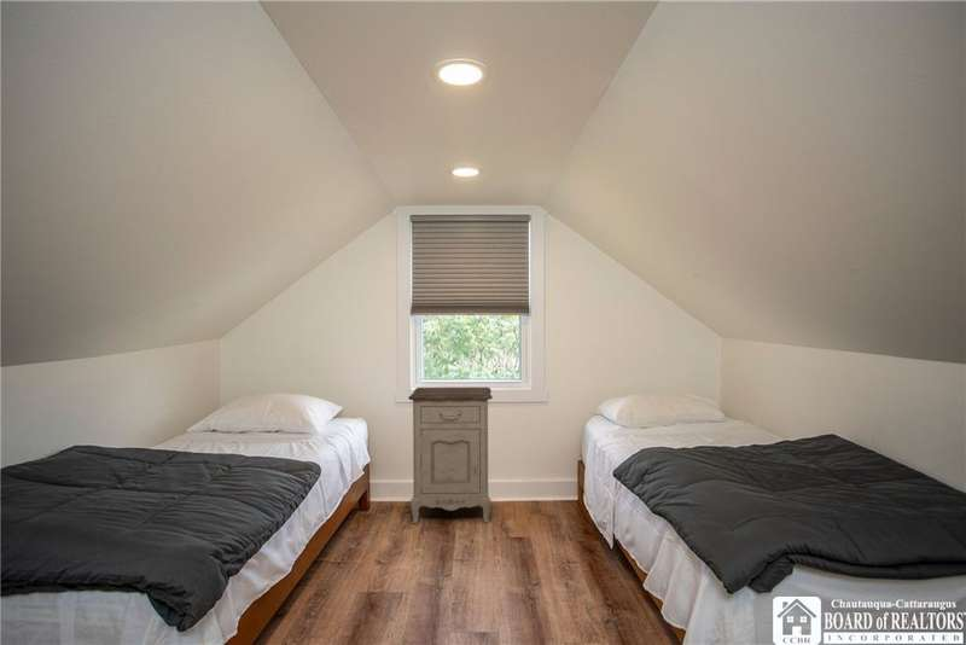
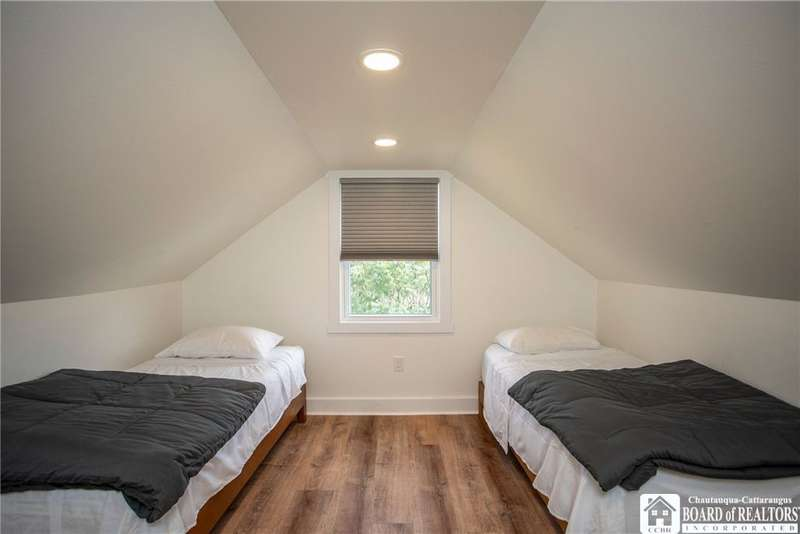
- nightstand [407,387,494,524]
